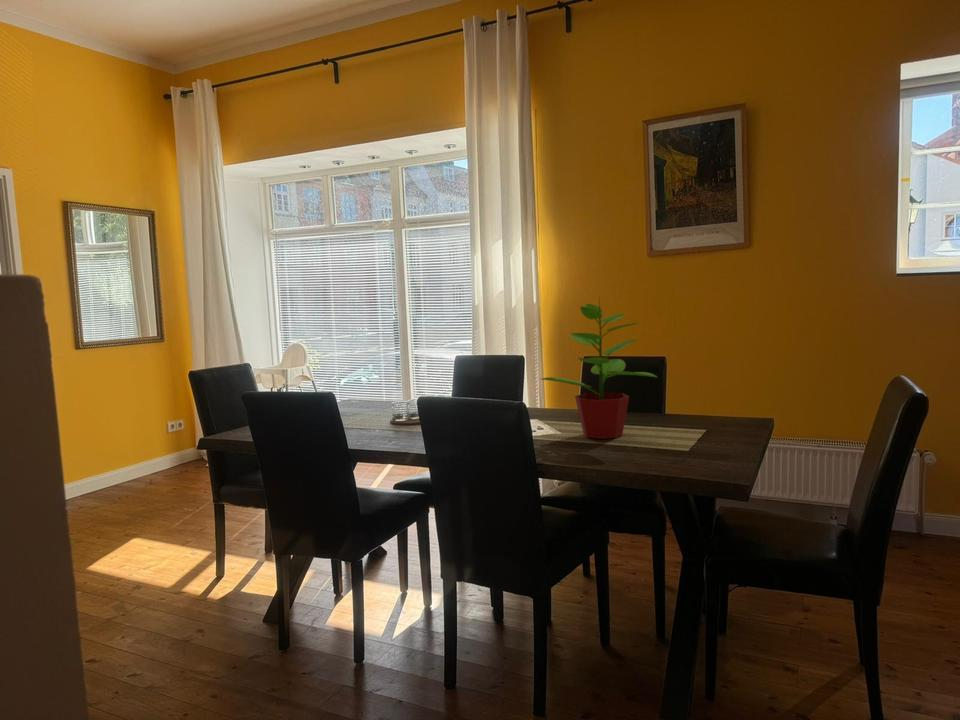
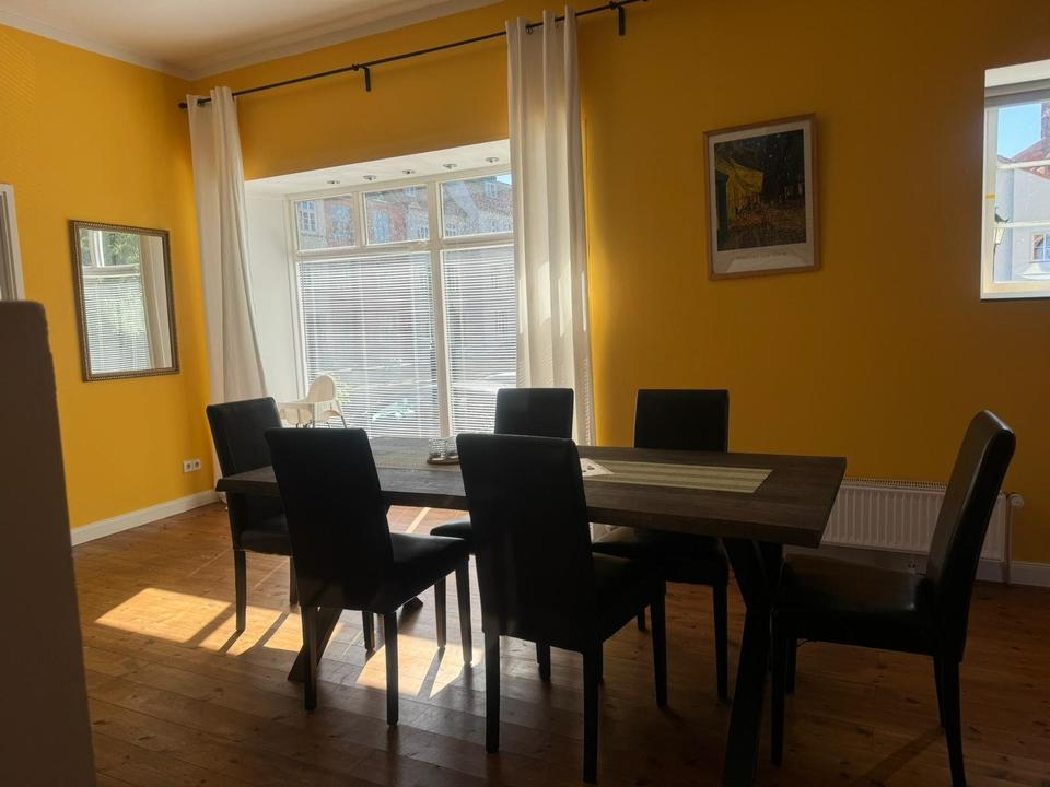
- potted plant [540,297,658,440]
